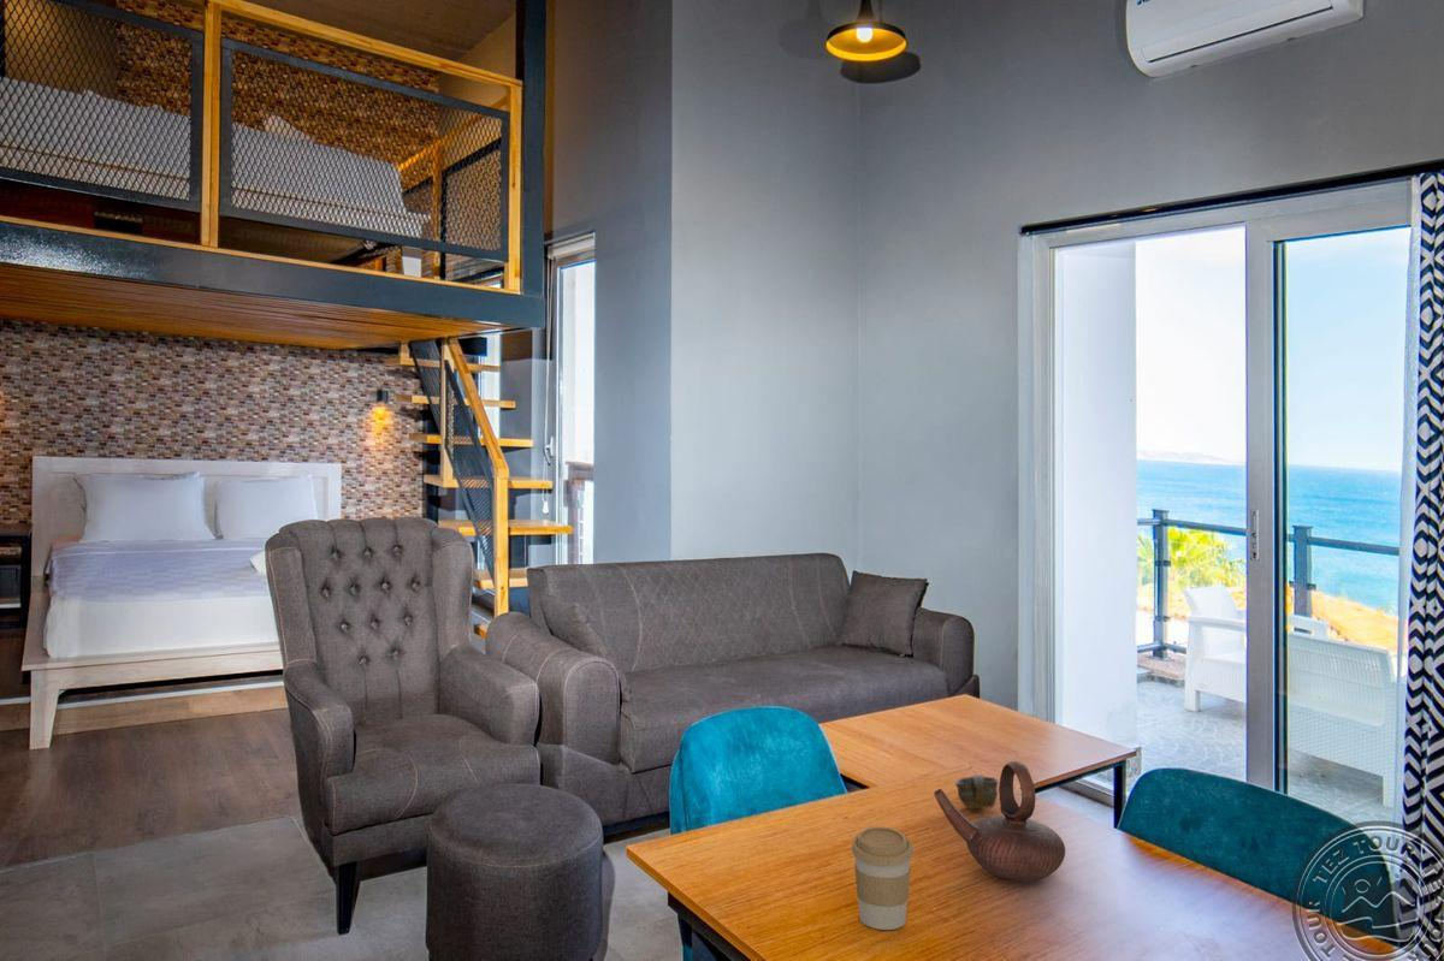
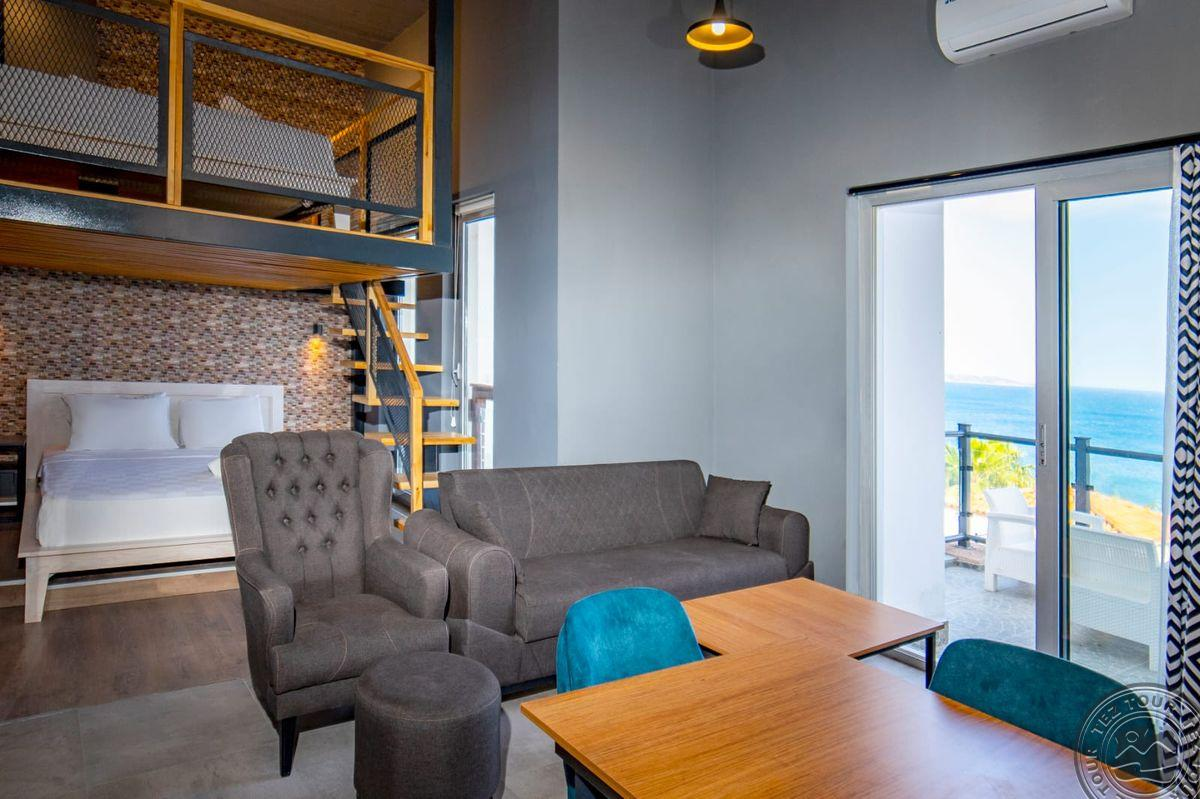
- cup [954,773,999,811]
- coffee cup [851,825,915,931]
- teapot [933,760,1066,882]
